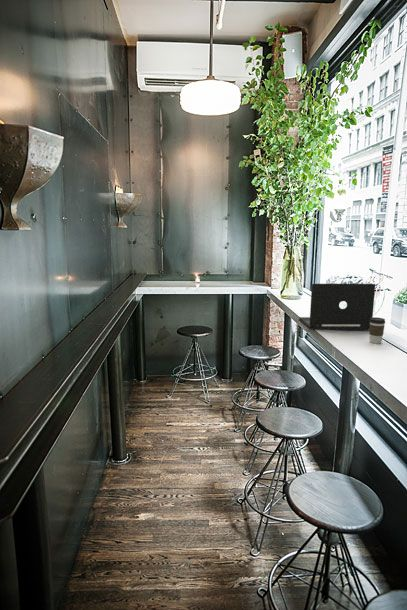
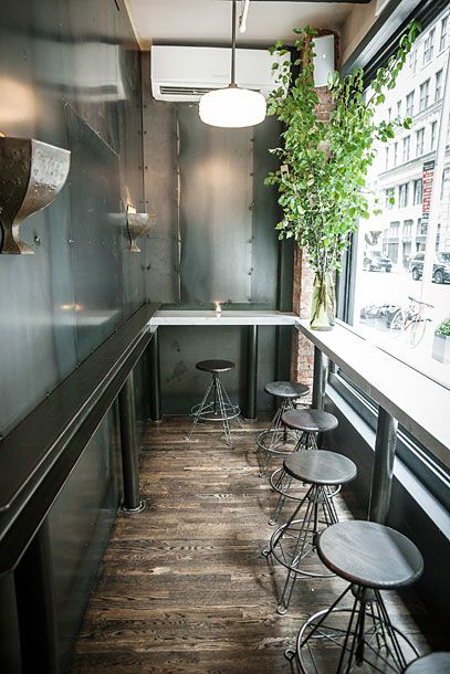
- coffee cup [369,316,386,345]
- laptop [298,283,376,331]
